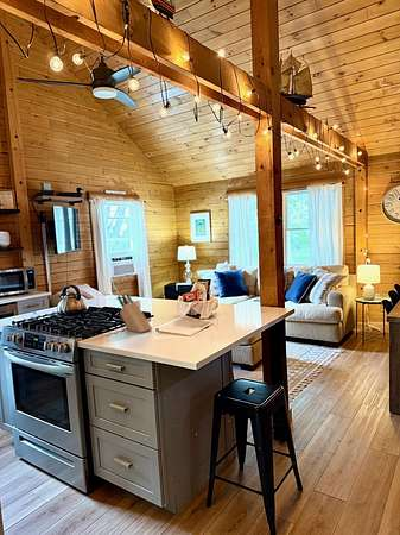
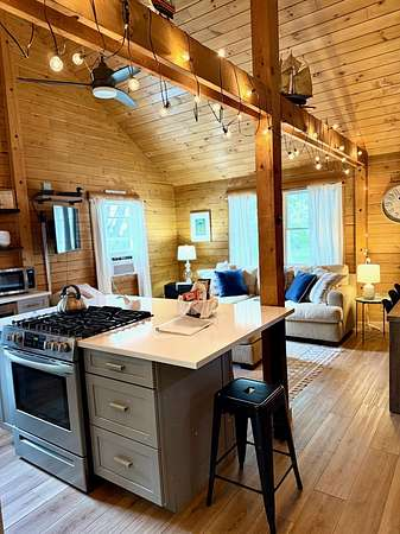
- knife block [116,292,153,334]
